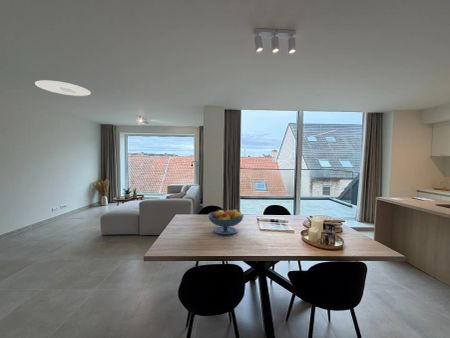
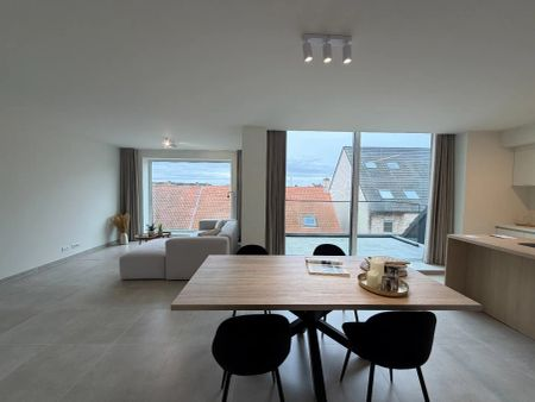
- ceiling light [34,79,92,97]
- fruit bowl [207,209,245,236]
